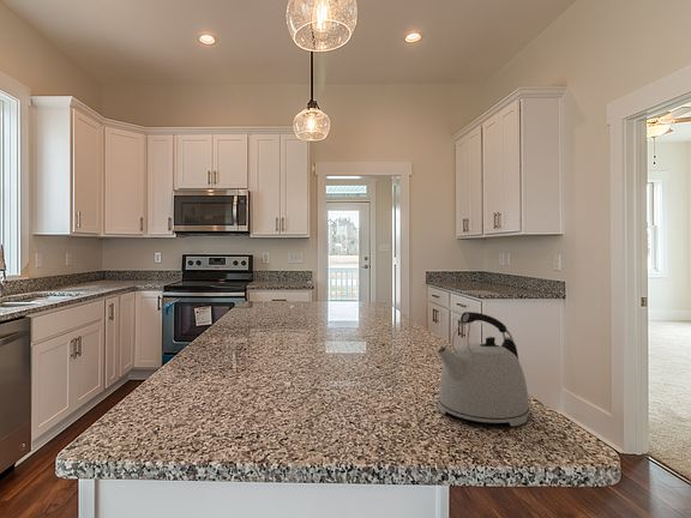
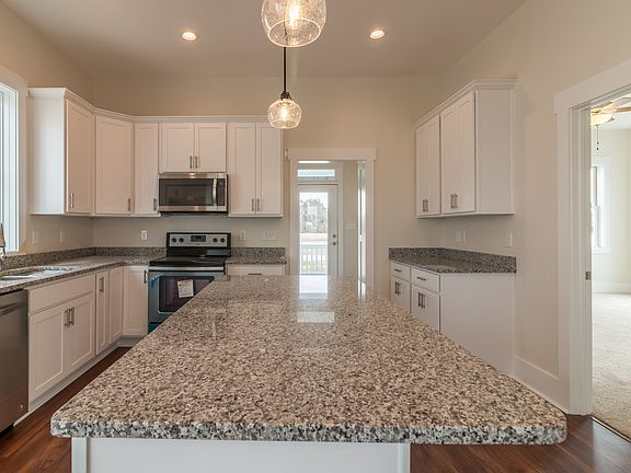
- kettle [435,311,530,427]
